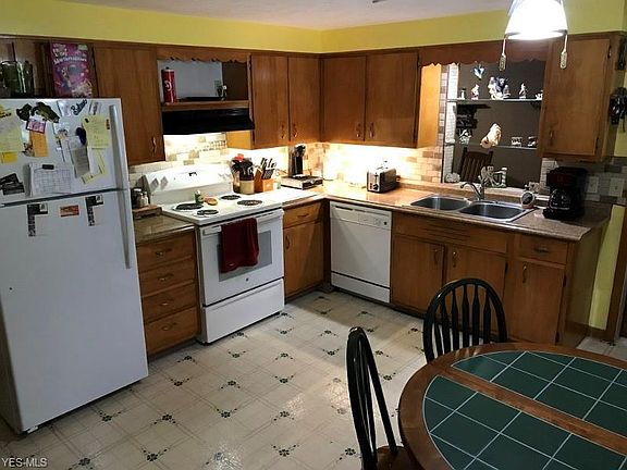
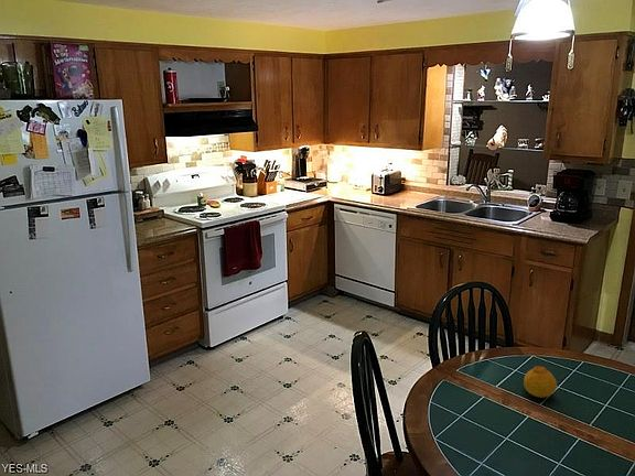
+ fruit [523,365,558,399]
